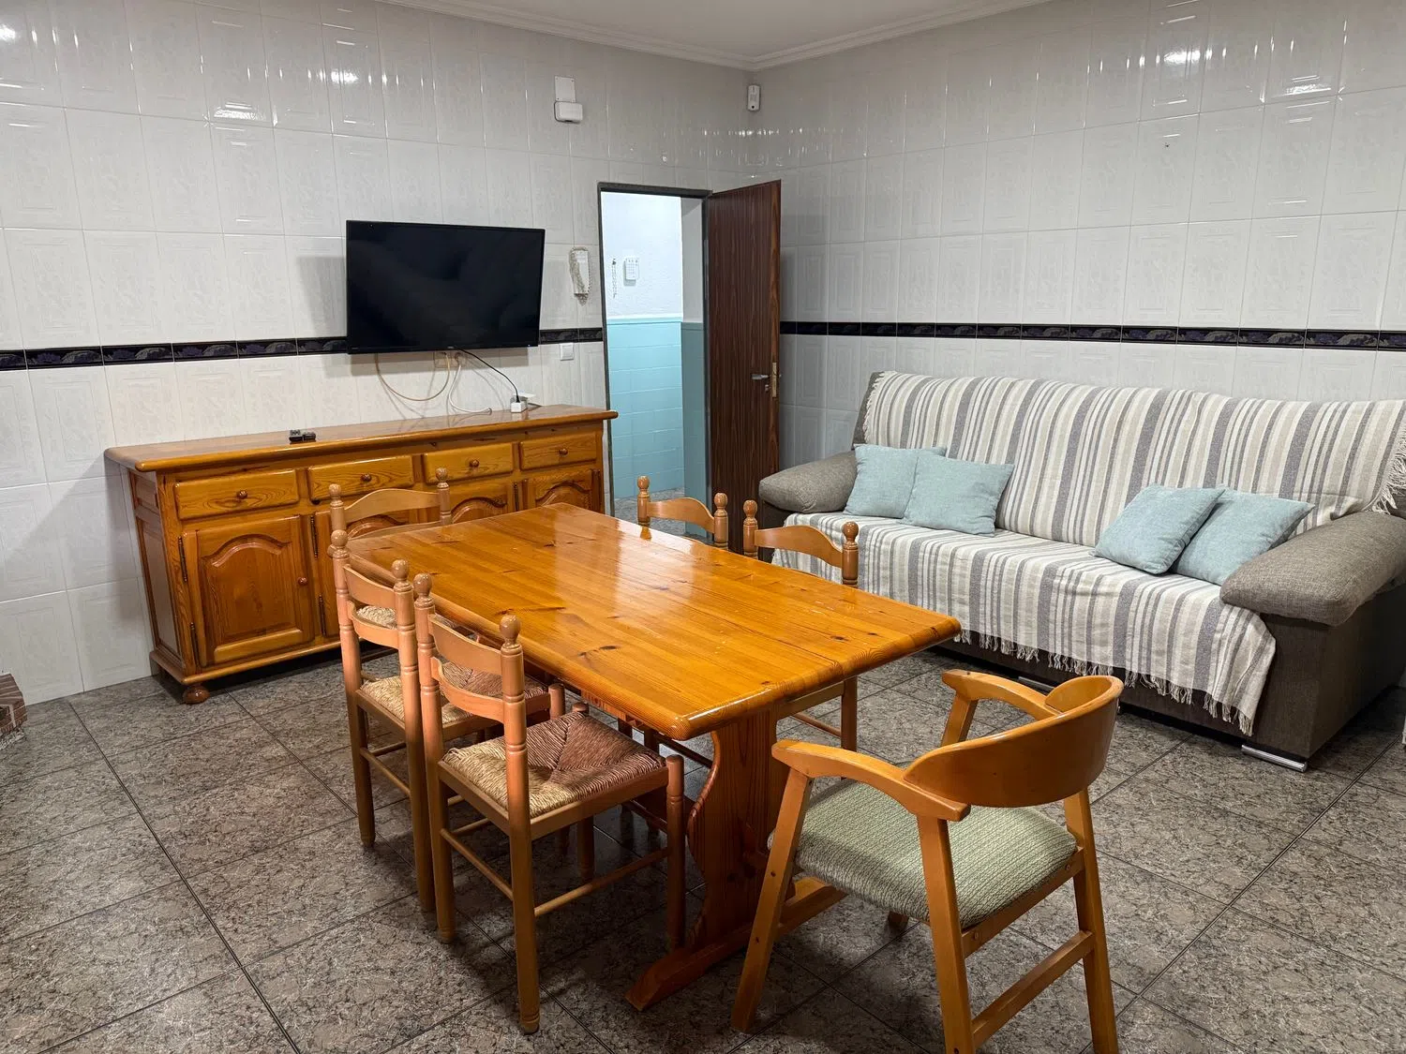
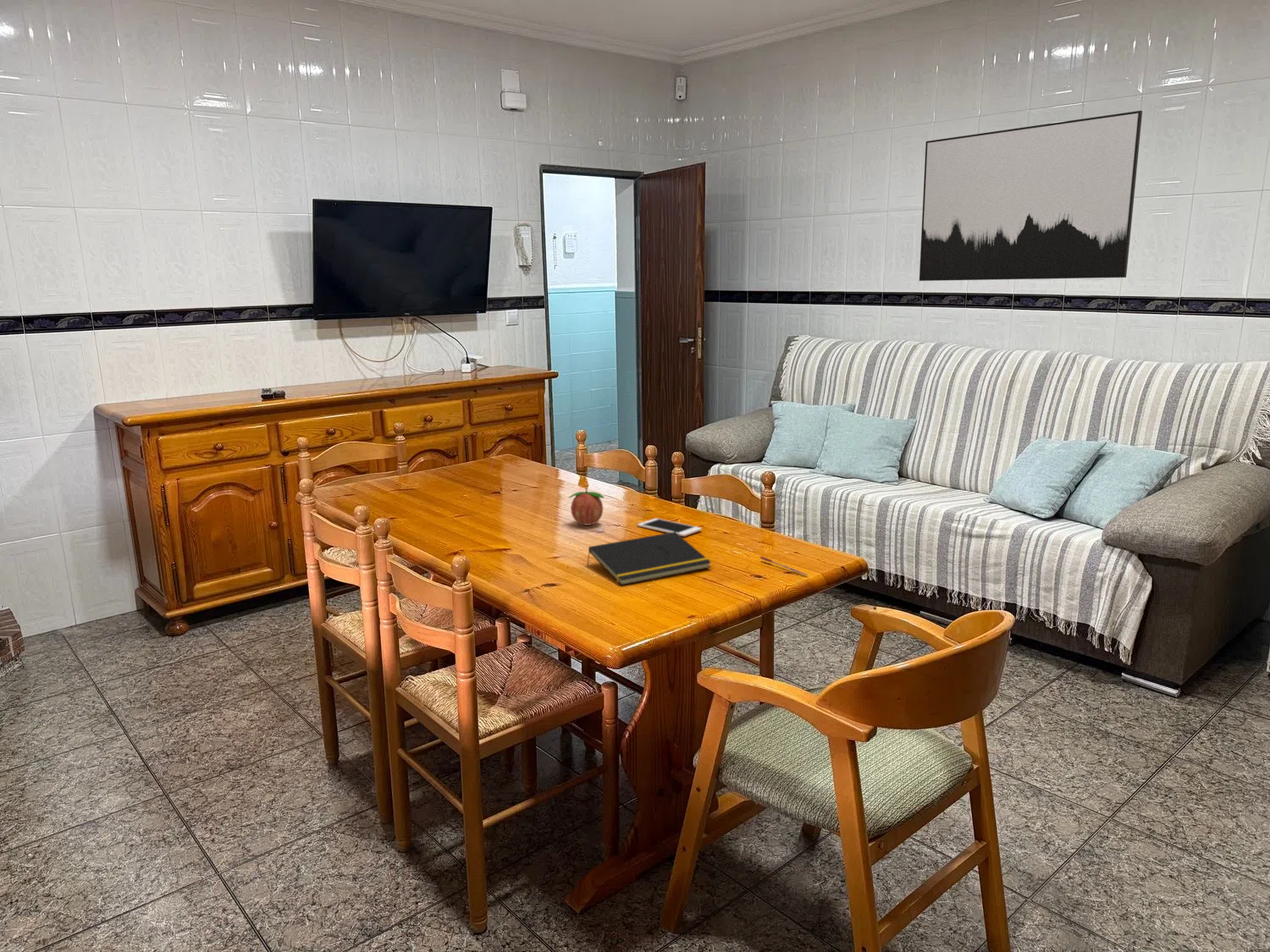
+ notepad [586,532,712,586]
+ wall art [919,110,1143,282]
+ pen [759,555,809,576]
+ fruit [568,487,605,526]
+ cell phone [637,518,703,537]
